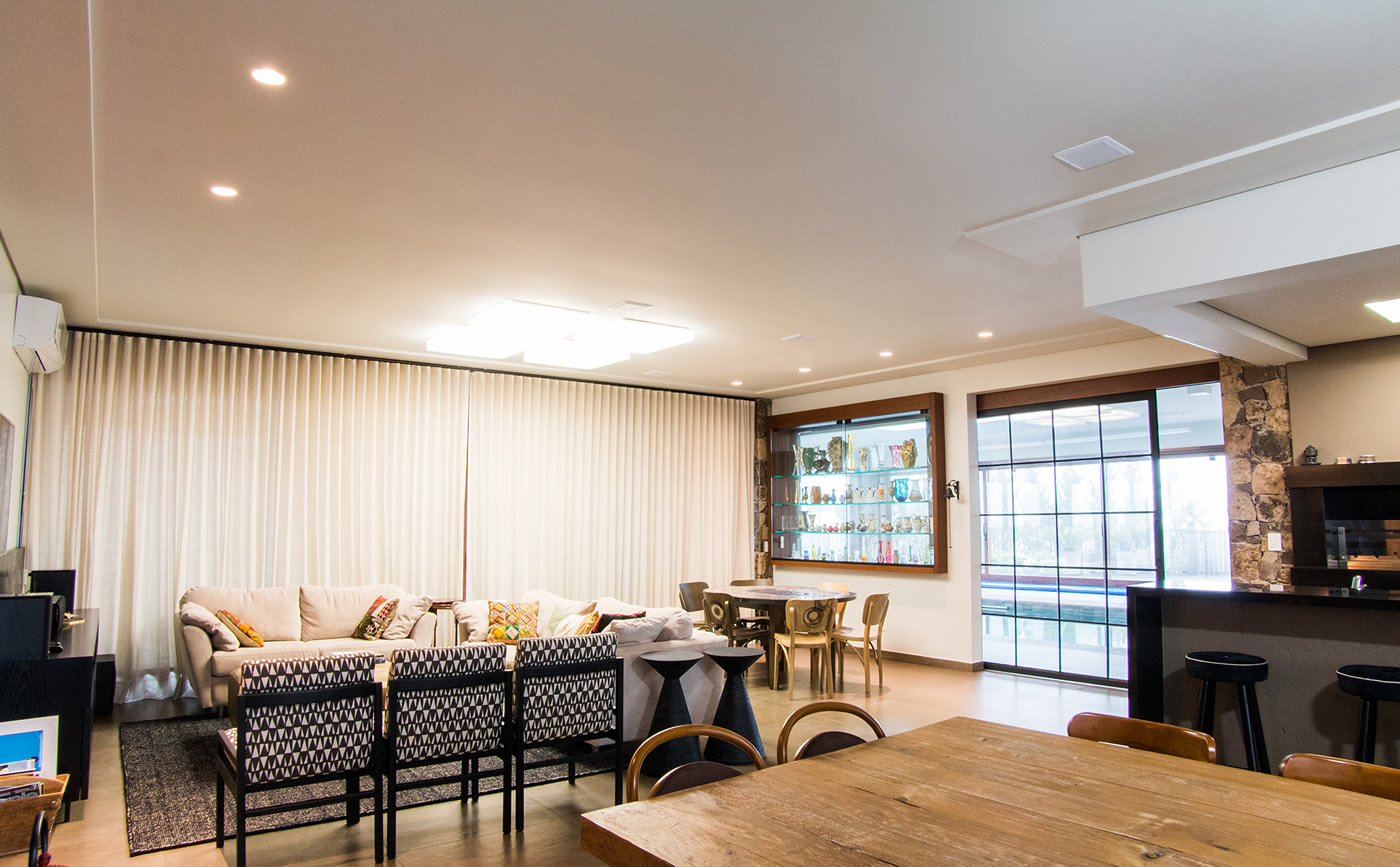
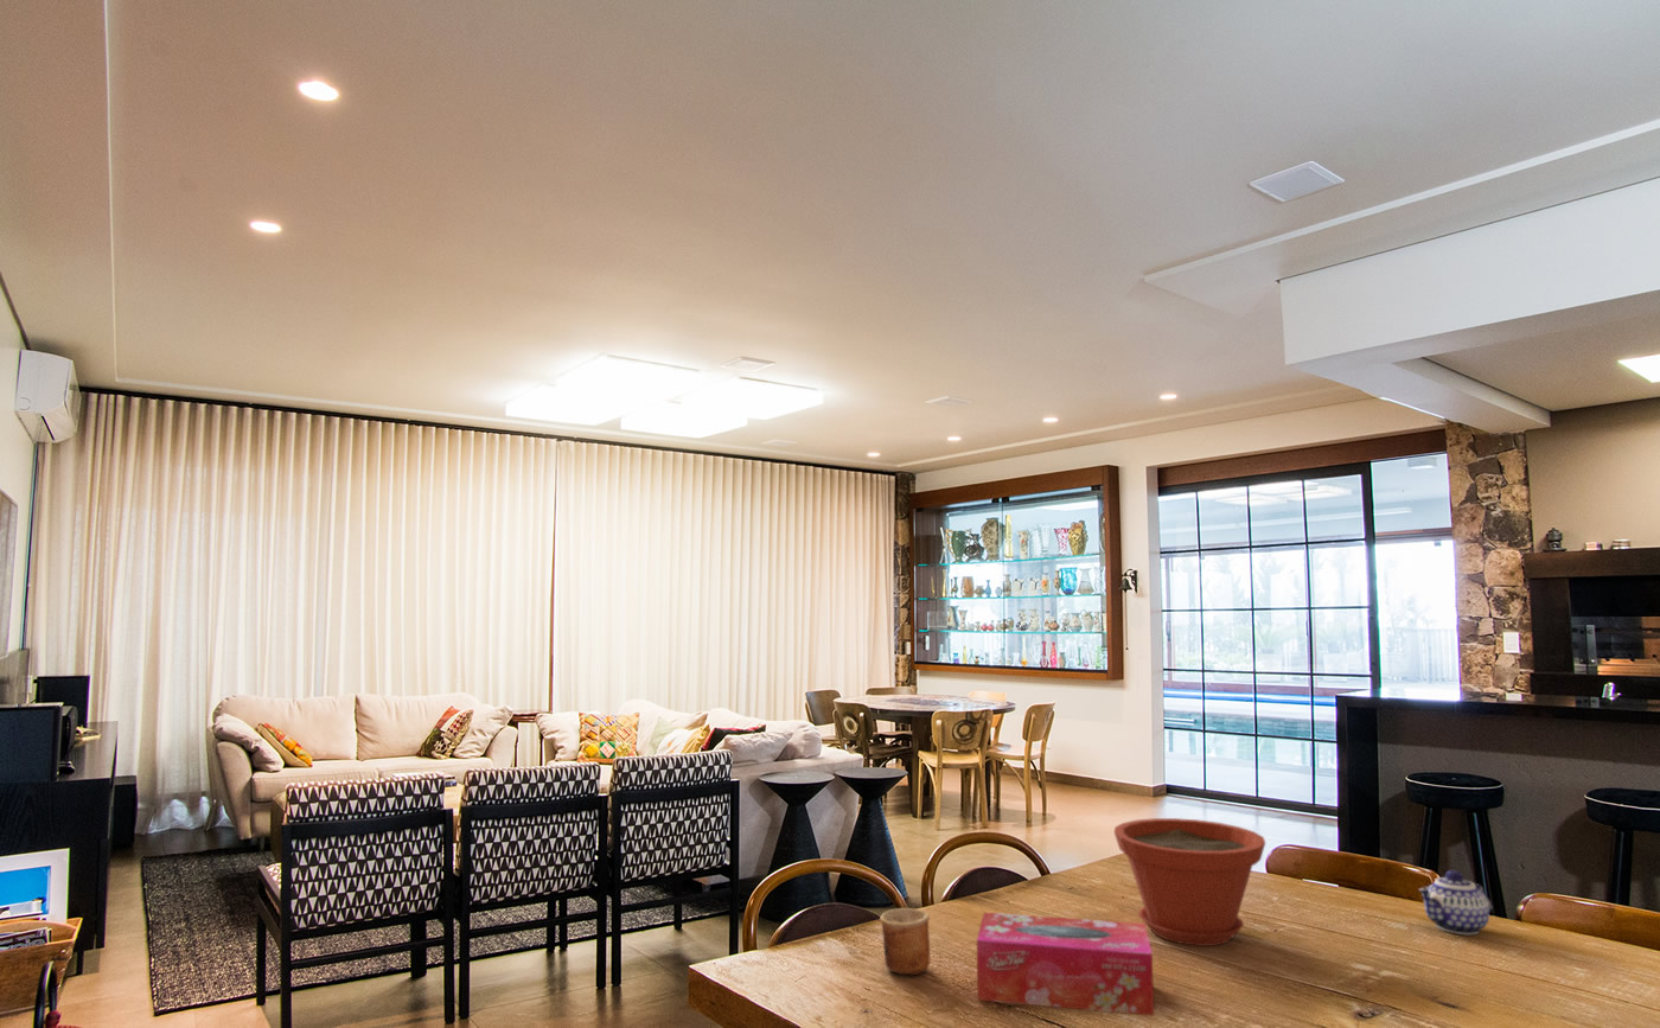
+ tissue box [976,912,1155,1017]
+ cup [879,907,931,976]
+ teapot [1417,869,1493,936]
+ plant pot [1113,817,1266,947]
